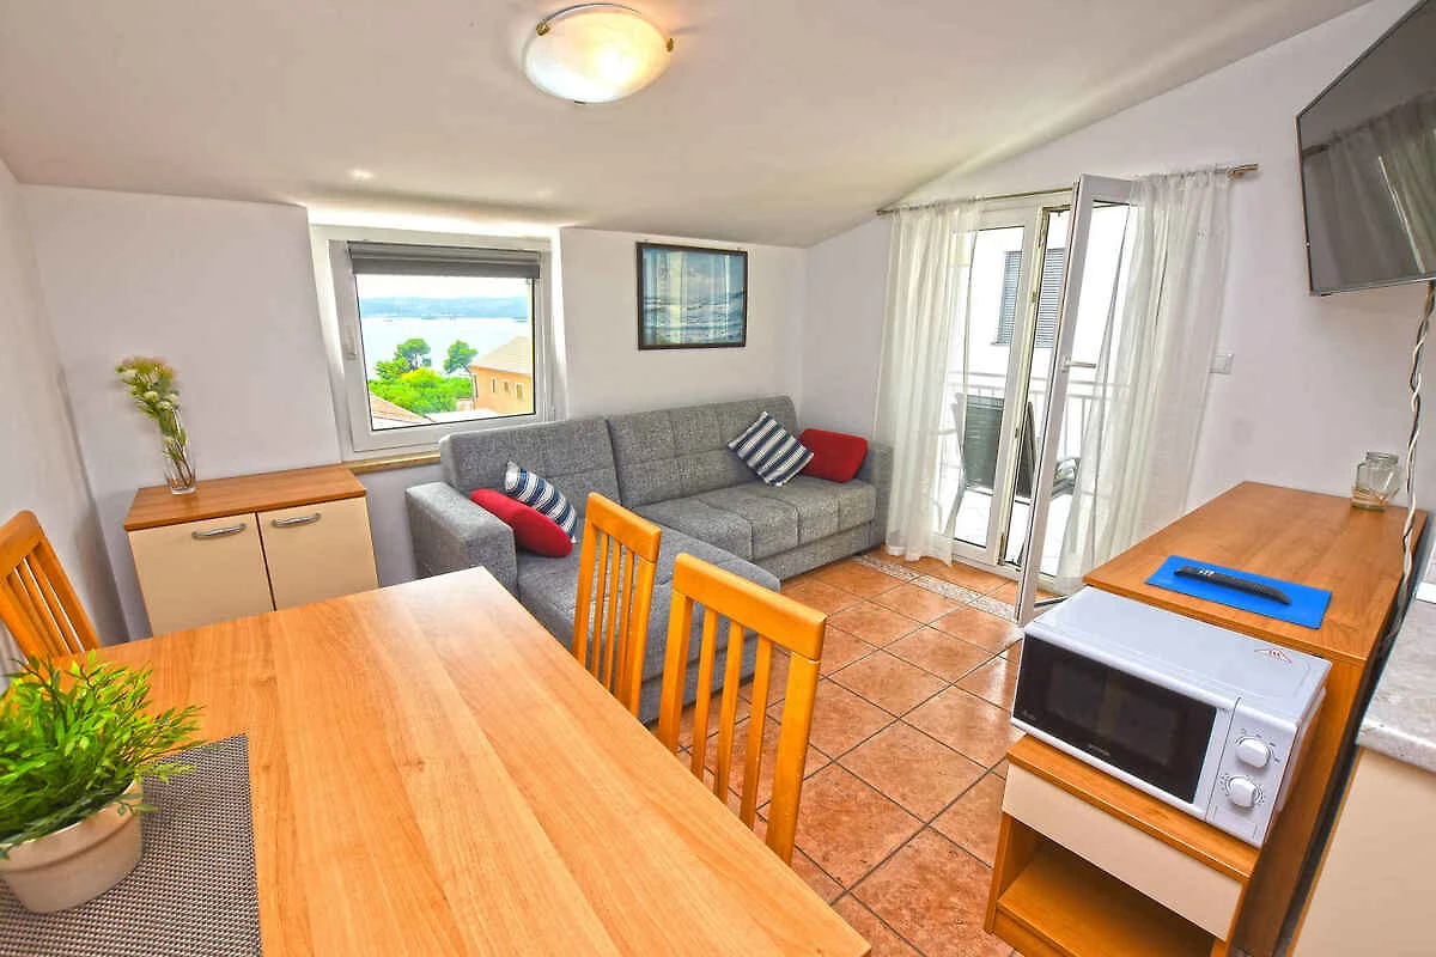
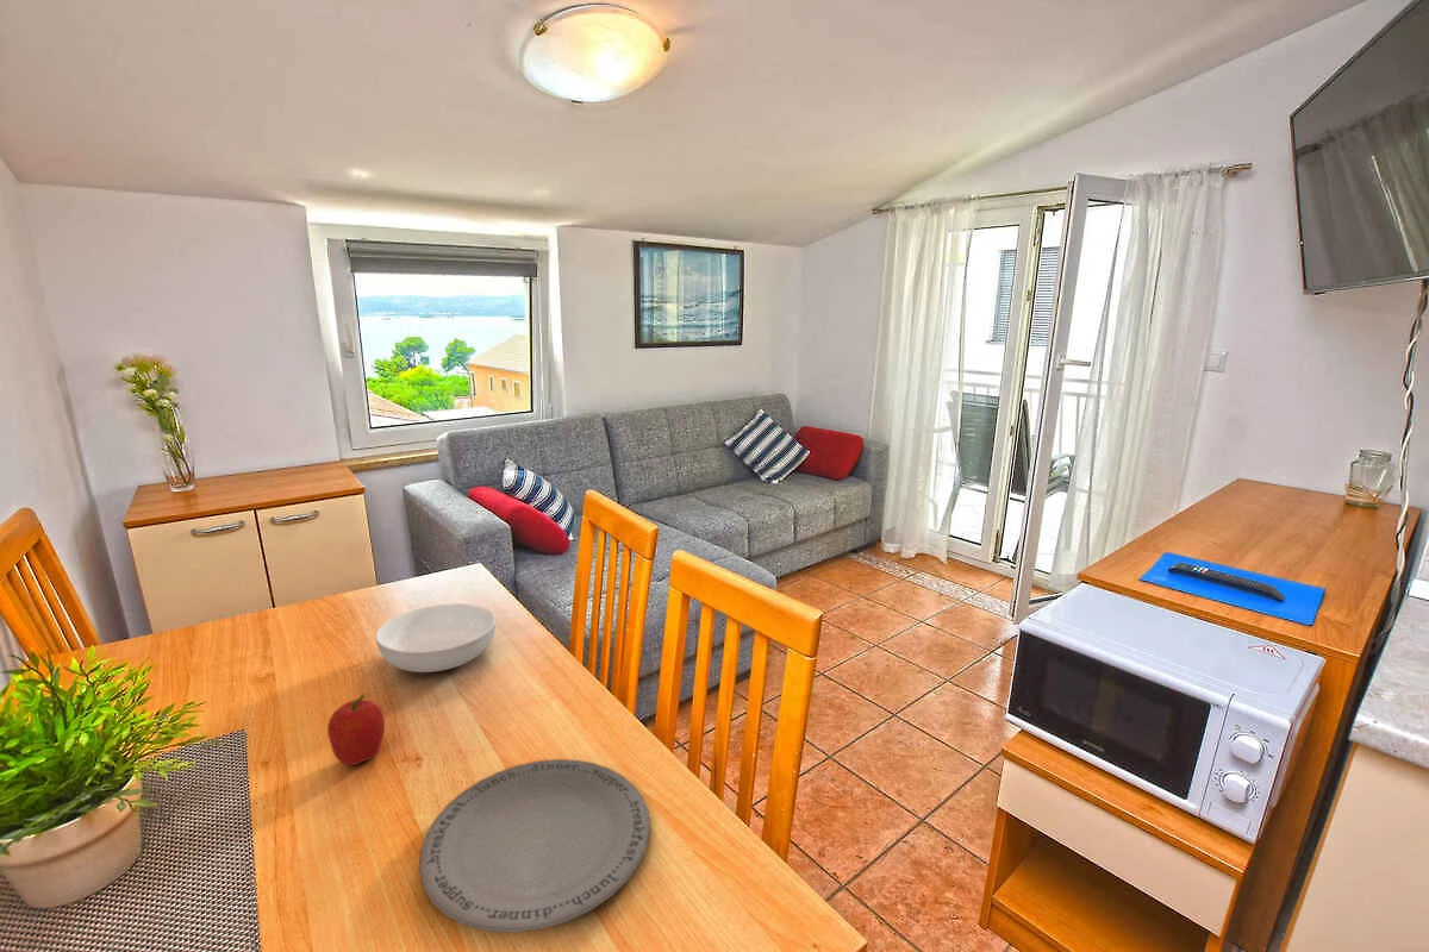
+ serving bowl [374,602,497,674]
+ plate [418,758,651,934]
+ fruit [326,693,386,766]
